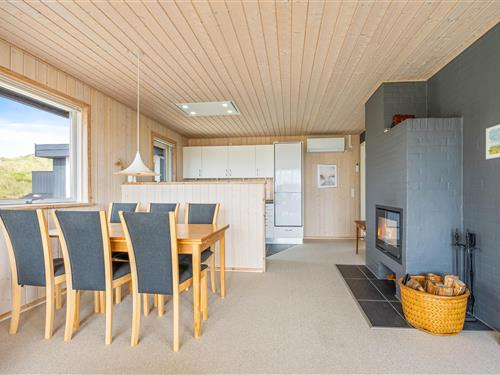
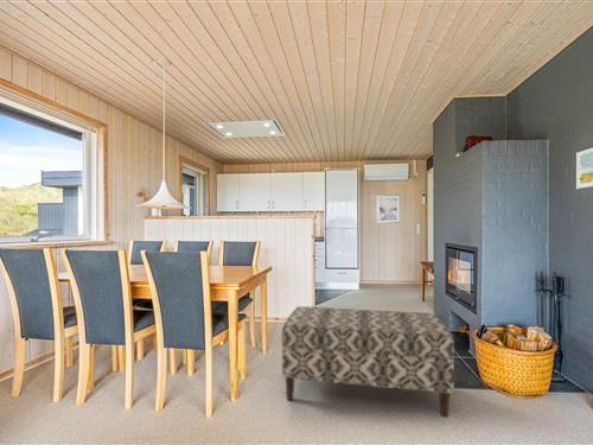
+ bench [281,305,455,418]
